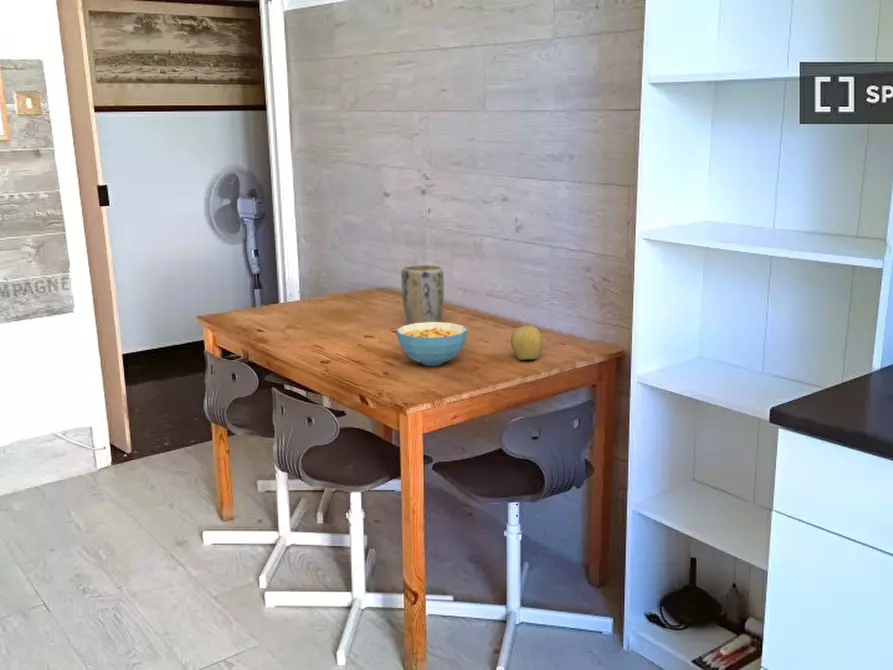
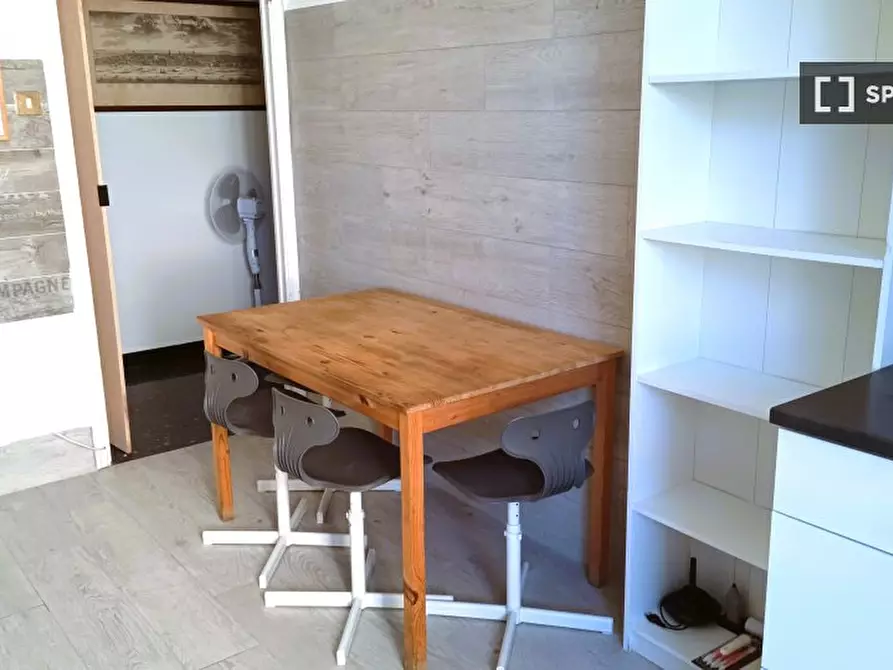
- cereal bowl [395,321,468,367]
- fruit [510,324,544,361]
- plant pot [400,264,445,325]
